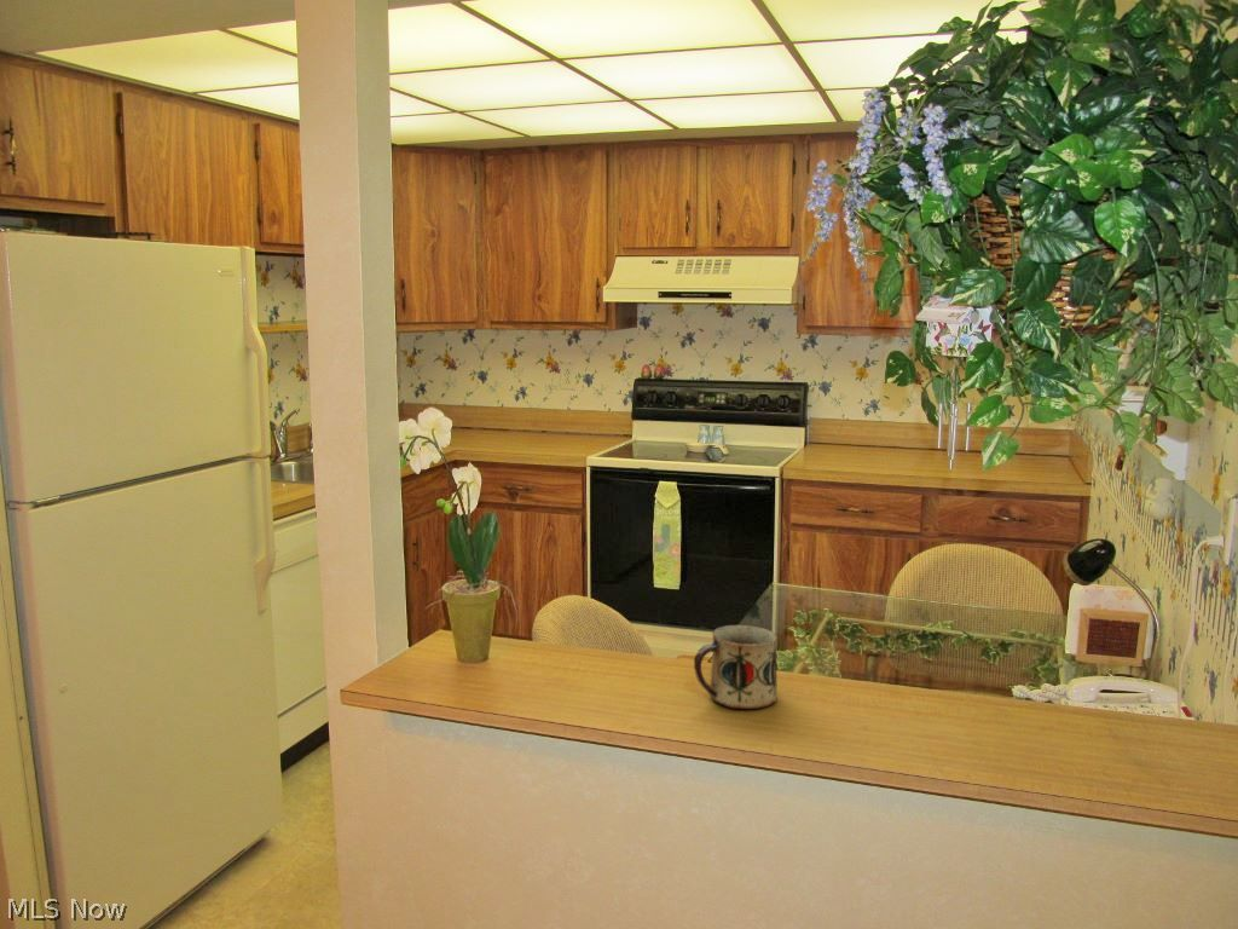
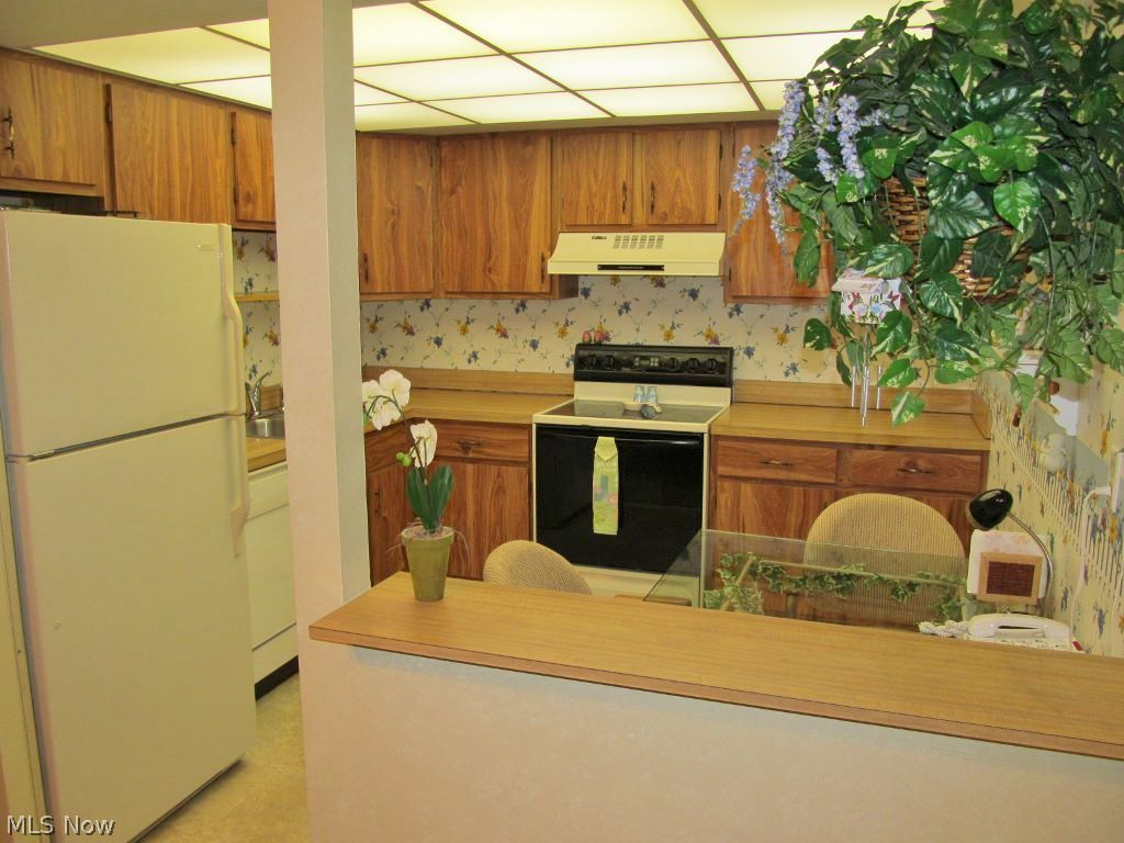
- mug [693,624,779,710]
